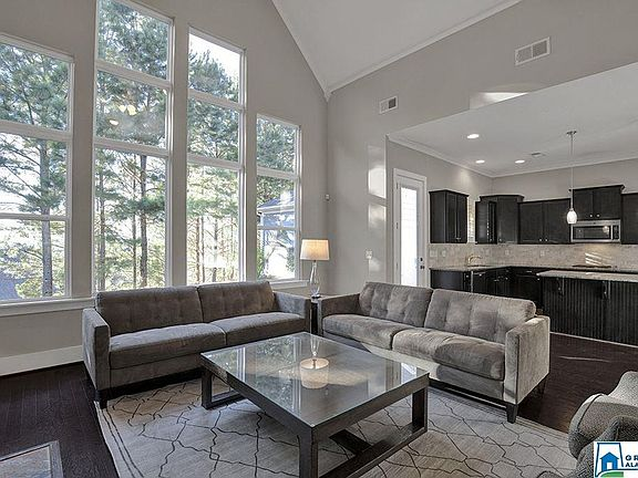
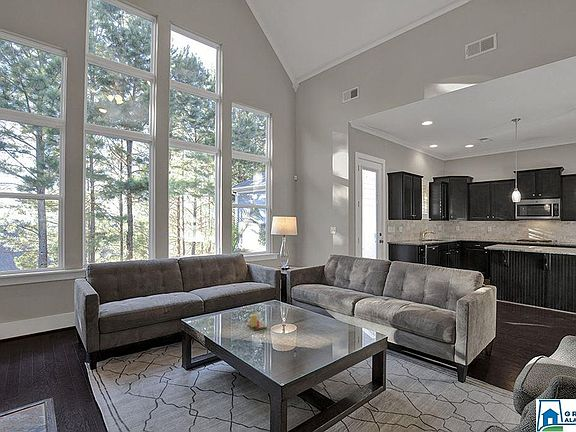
+ candle [246,314,268,332]
